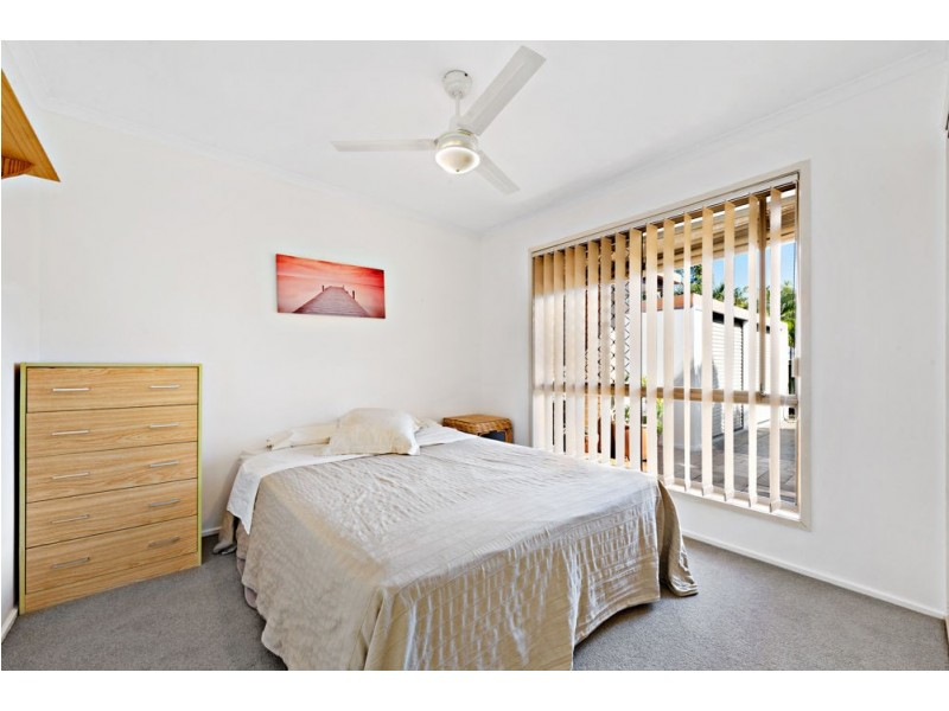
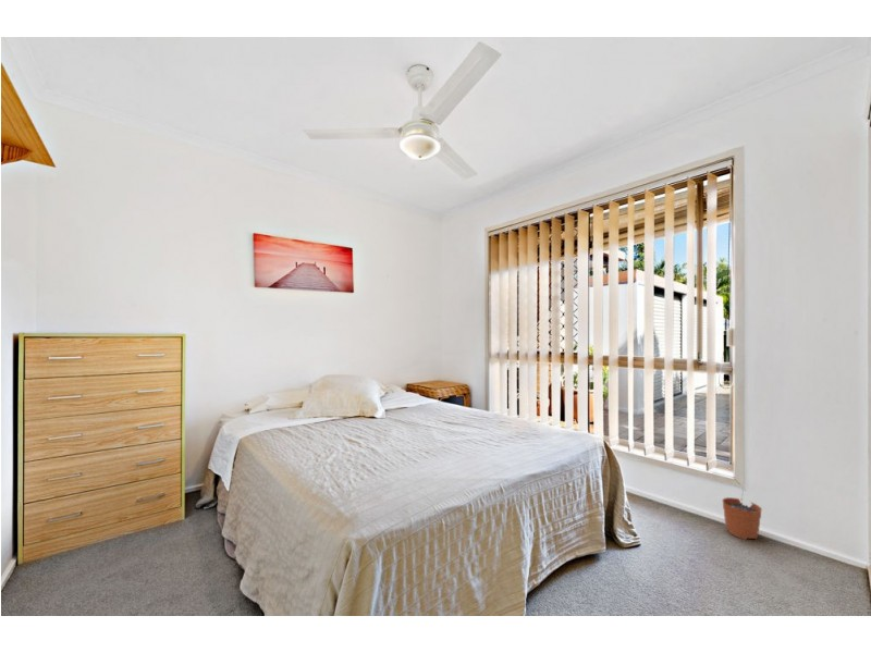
+ plant pot [722,486,763,541]
